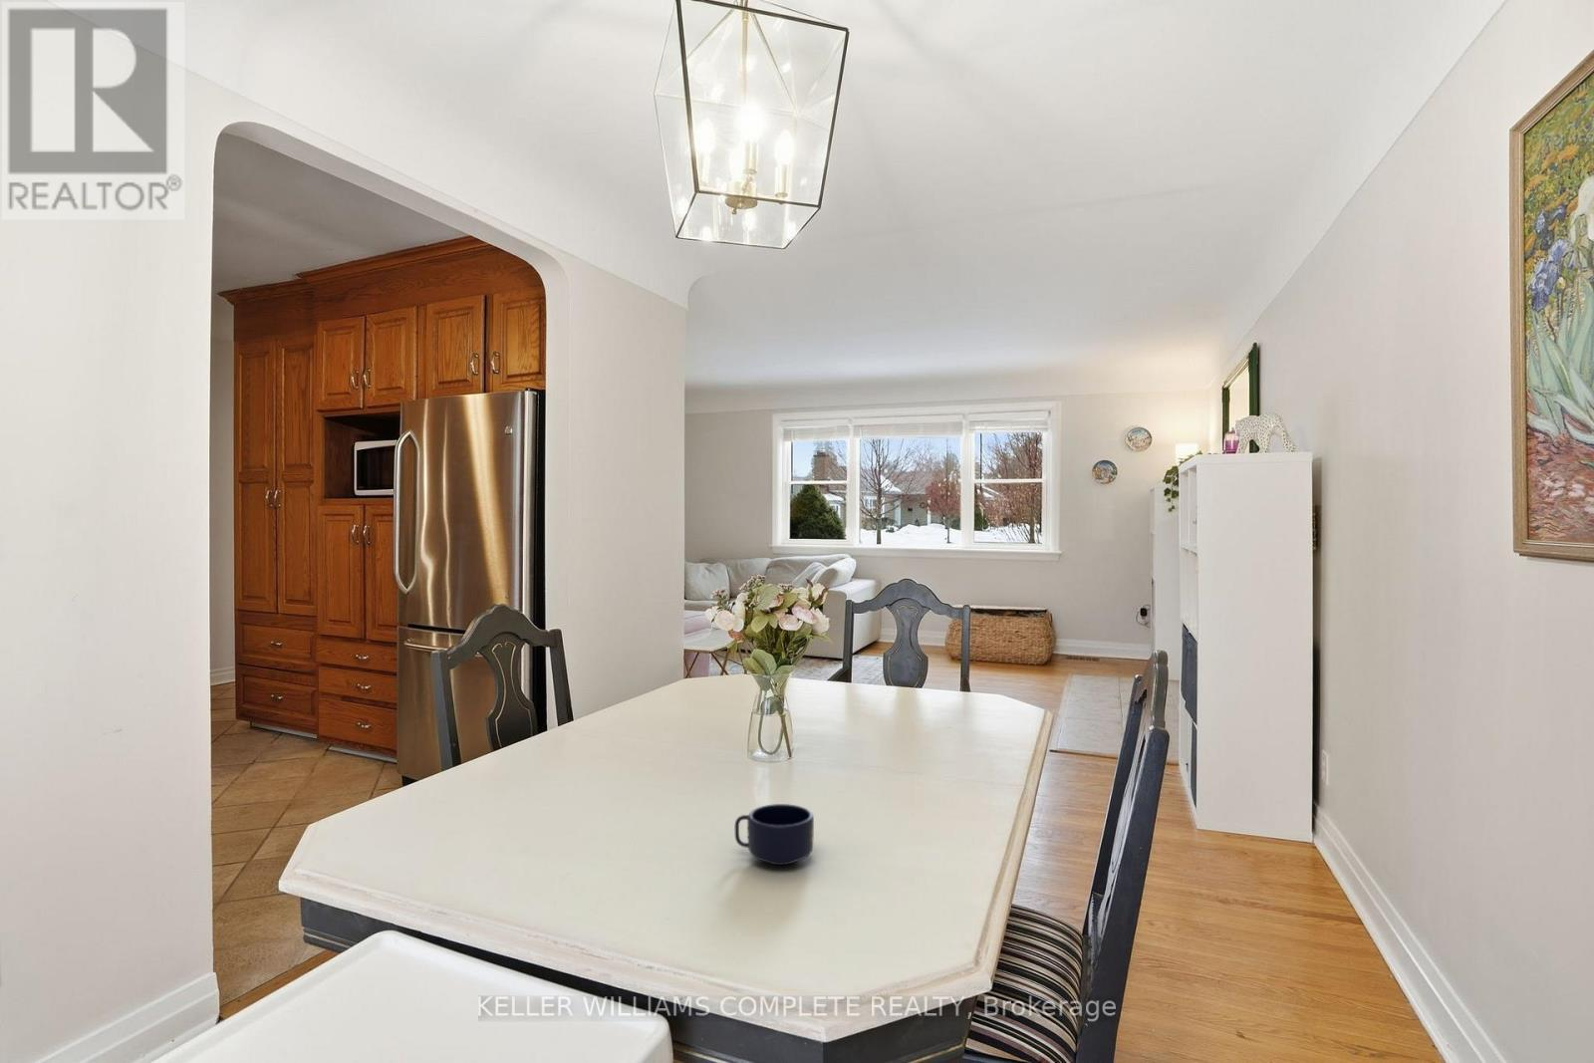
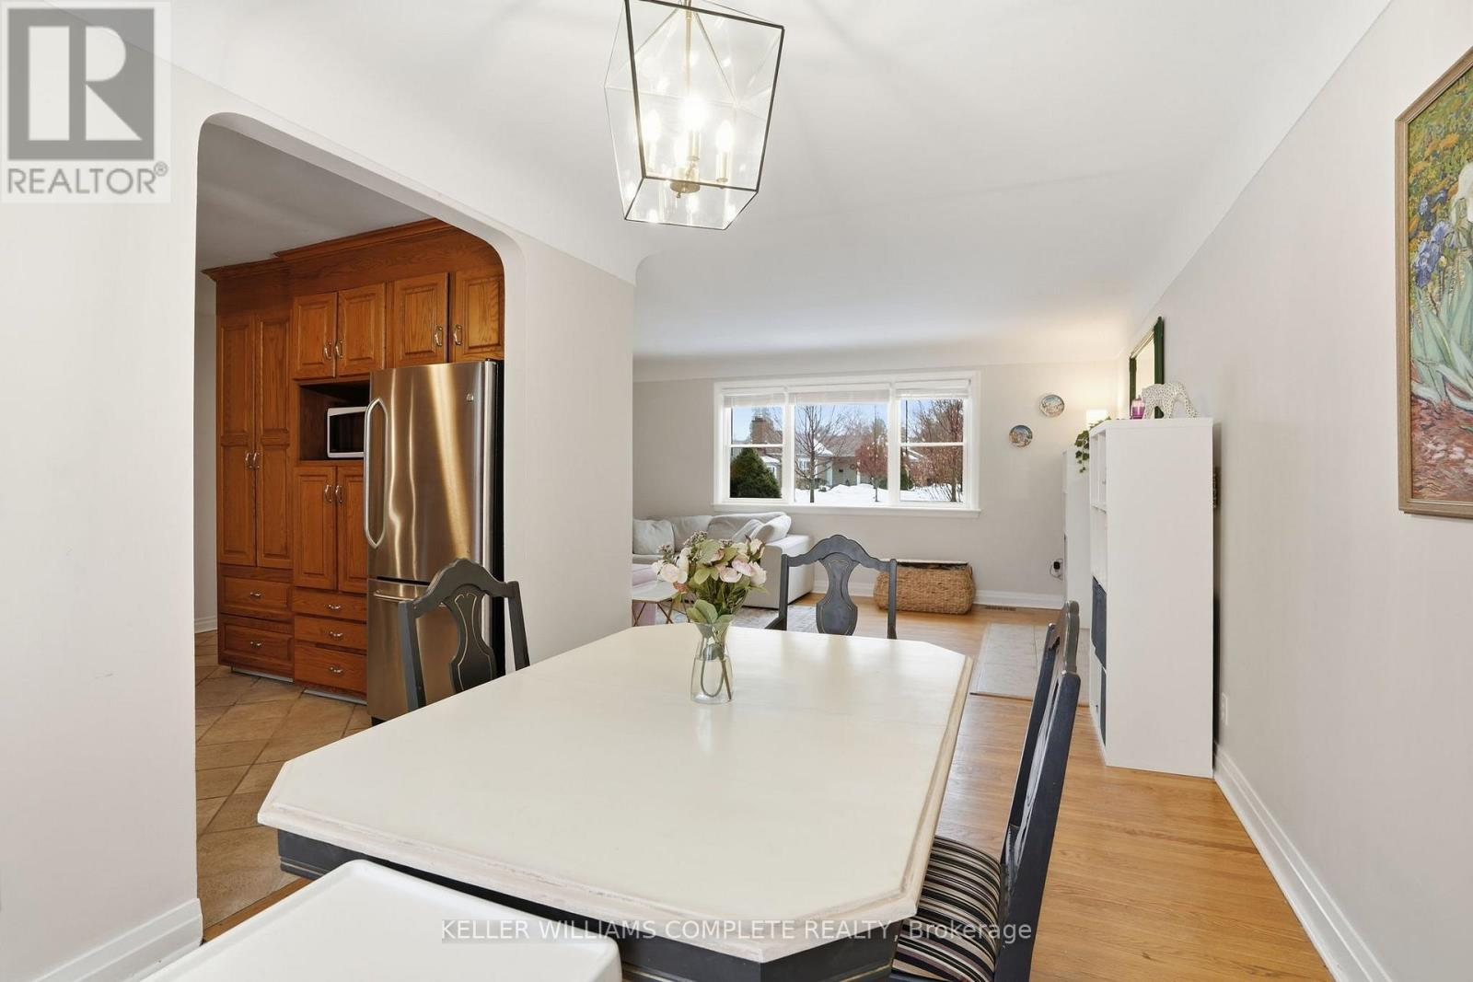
- mug [734,803,815,866]
